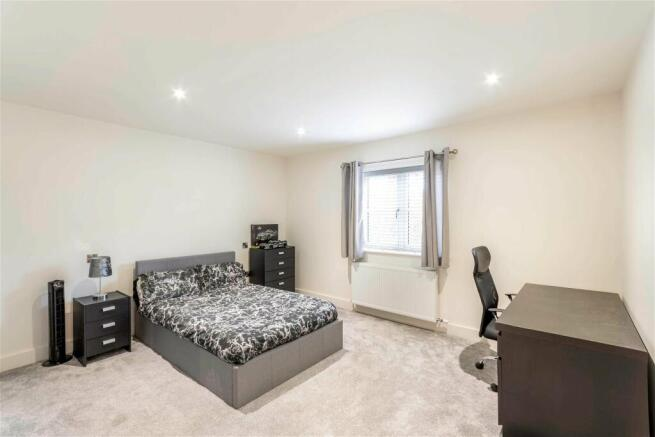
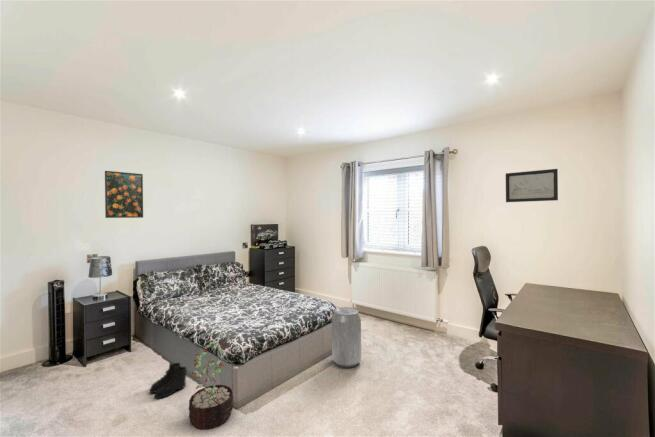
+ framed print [104,170,144,219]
+ wall art [505,168,559,203]
+ boots [148,362,188,399]
+ decorative plant [188,340,235,431]
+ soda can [331,306,362,368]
